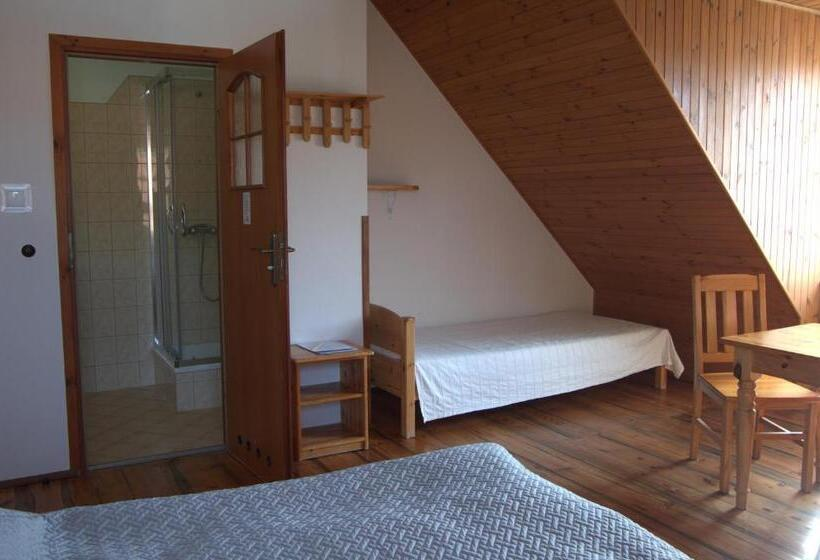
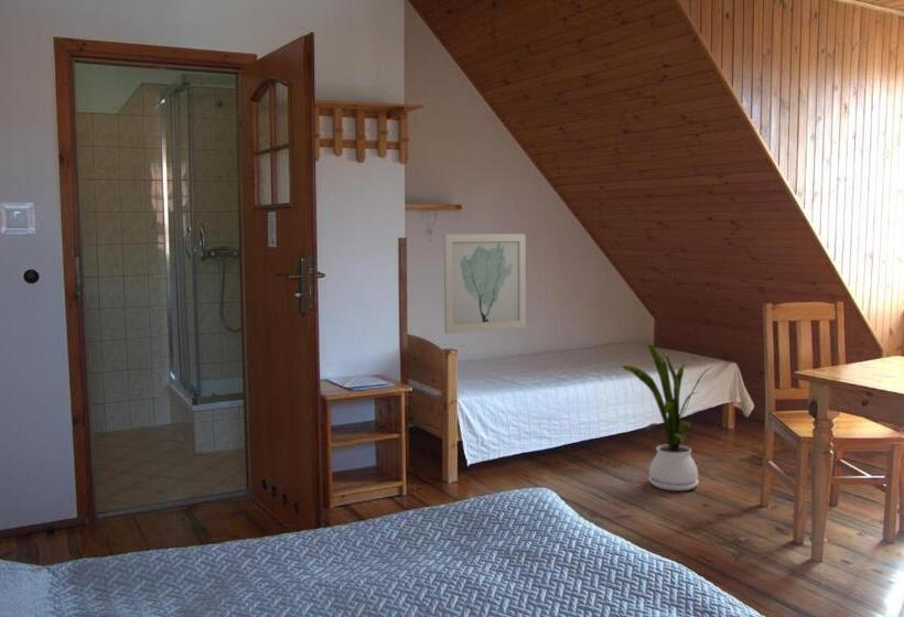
+ wall art [443,232,527,335]
+ house plant [621,342,713,491]
